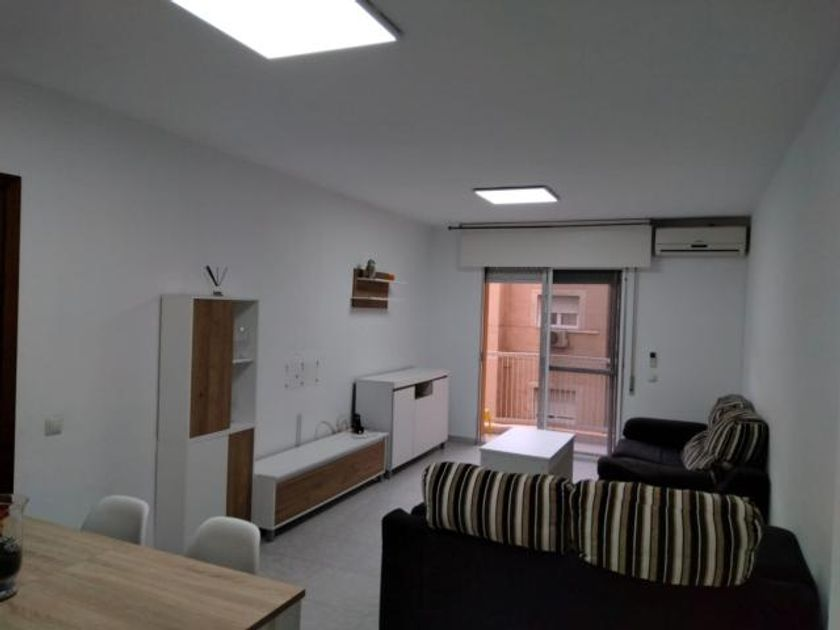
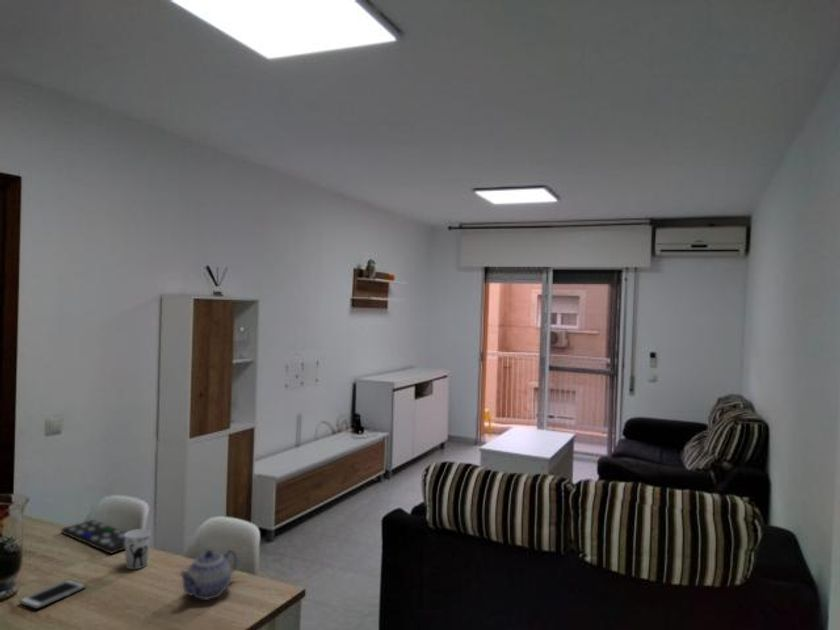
+ teapot [178,549,238,601]
+ cup [124,528,152,570]
+ cell phone [18,579,87,610]
+ remote control [60,519,126,555]
